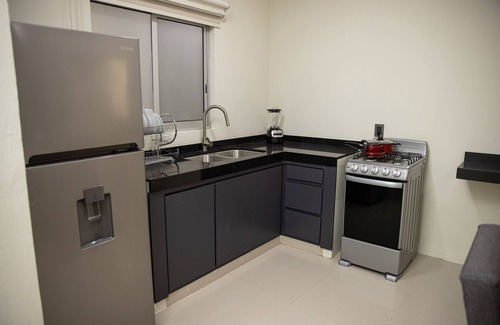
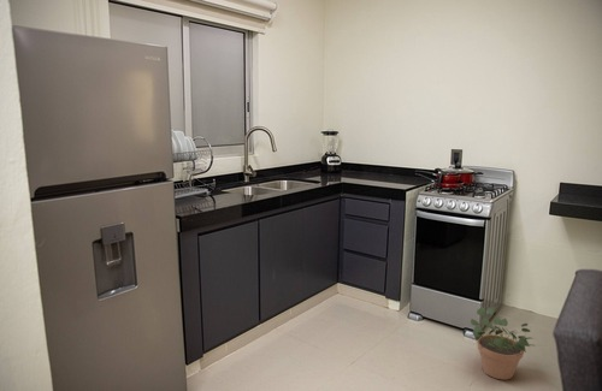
+ potted plant [470,306,536,381]
